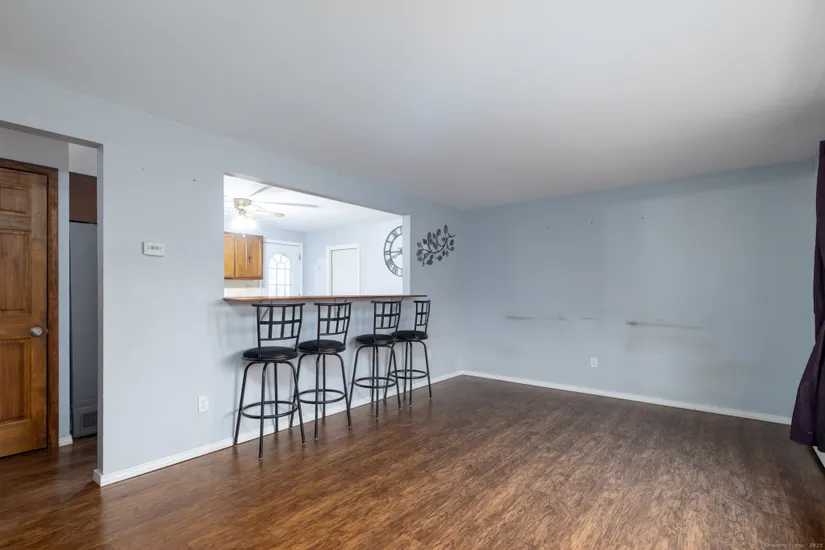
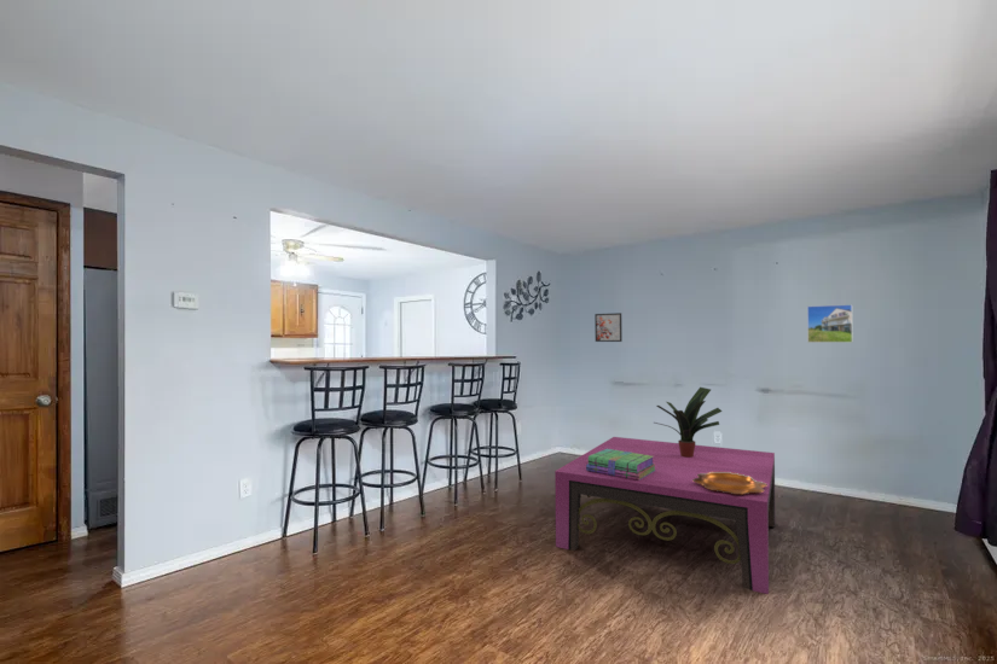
+ stack of books [586,449,656,480]
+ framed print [593,311,624,343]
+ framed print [806,303,854,344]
+ potted plant [654,386,724,458]
+ coffee table [553,436,777,595]
+ decorative bowl [692,472,767,494]
